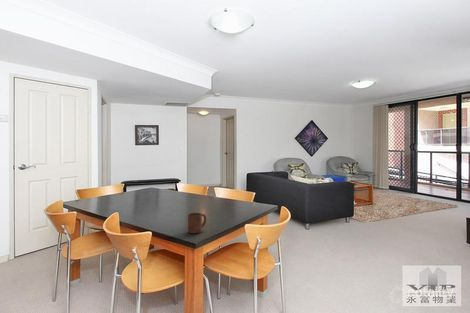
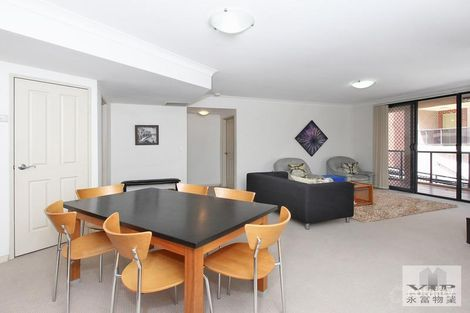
- cup [187,212,207,234]
